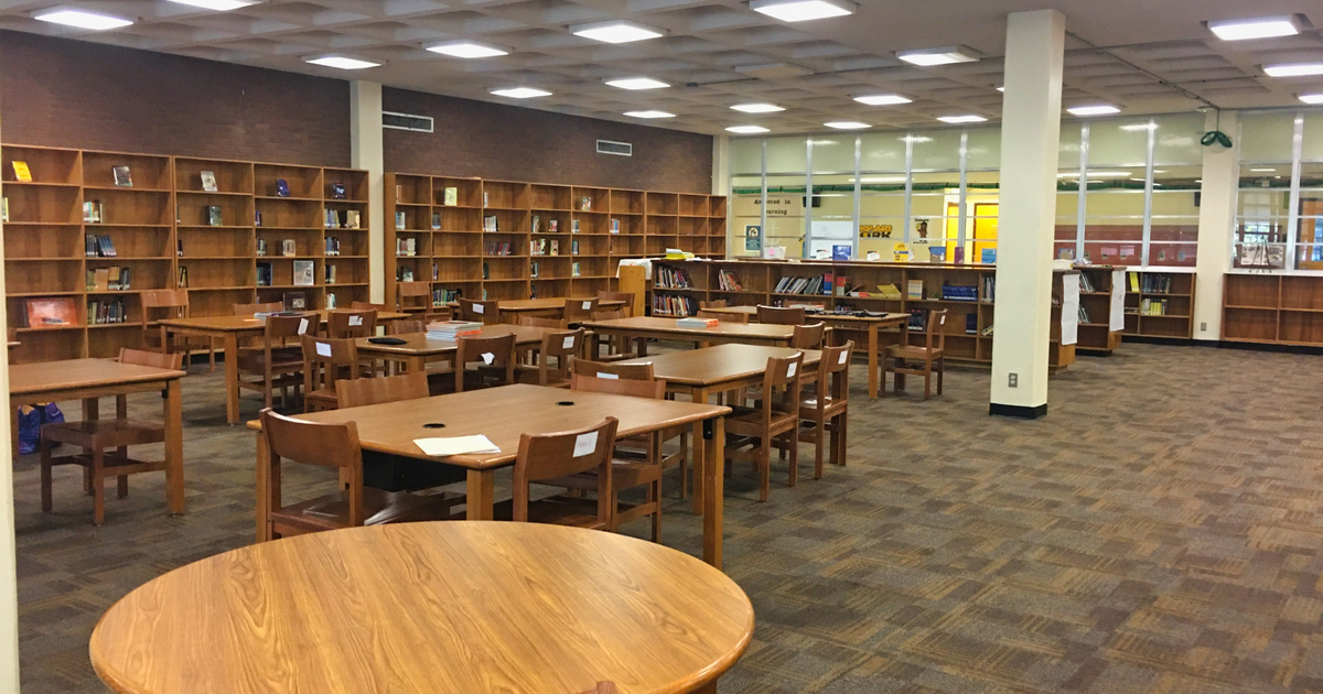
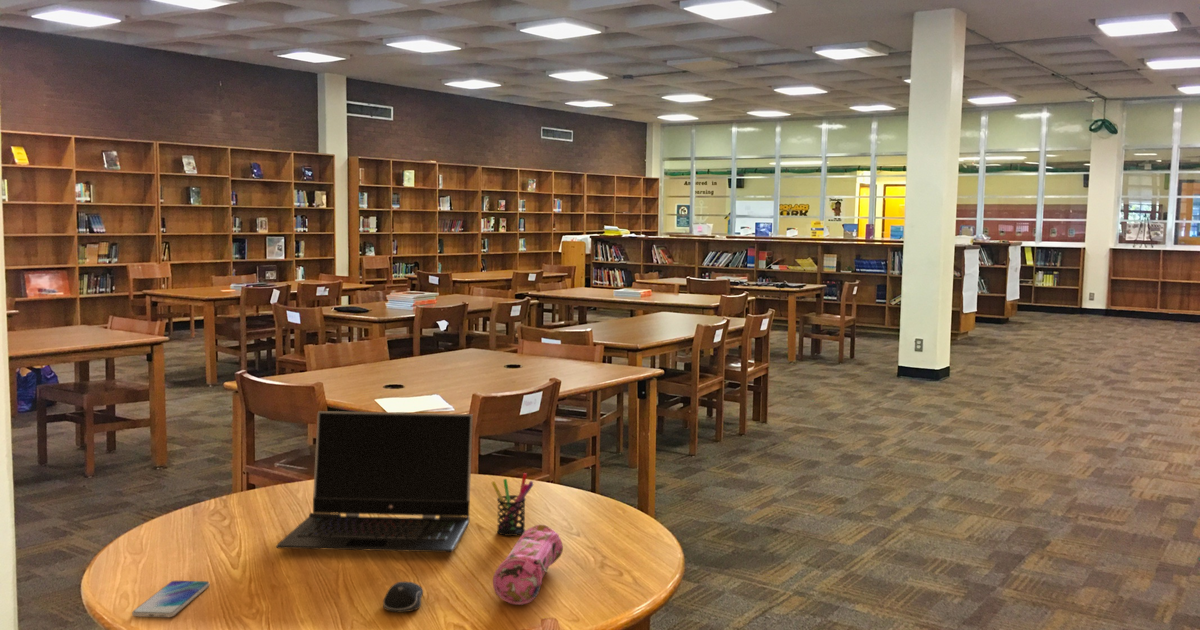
+ pencil case [492,524,564,606]
+ pen holder [491,472,534,537]
+ laptop computer [275,410,474,553]
+ smartphone [131,580,210,618]
+ computer mouse [382,581,424,613]
